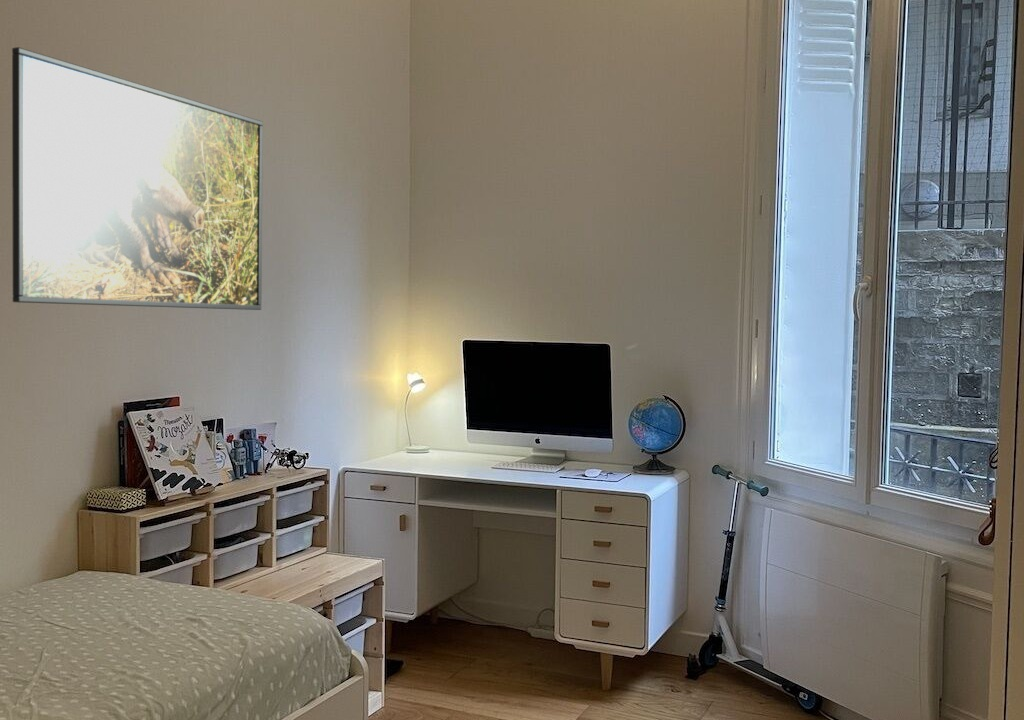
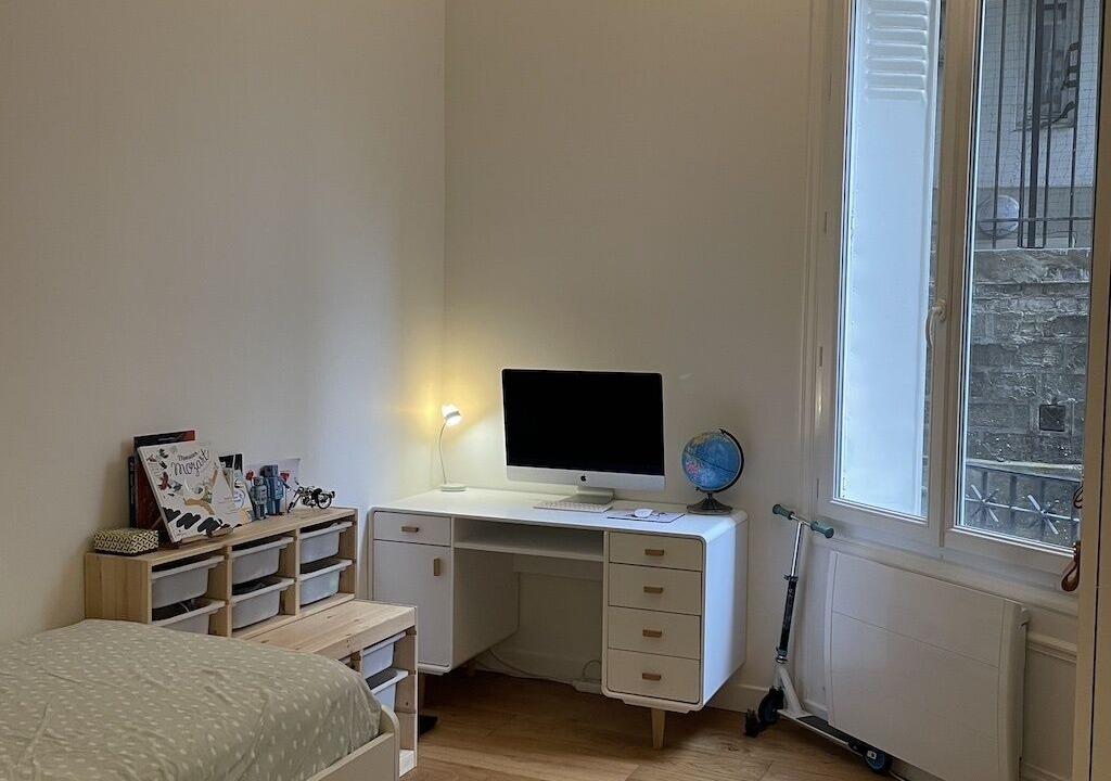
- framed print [11,46,264,311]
